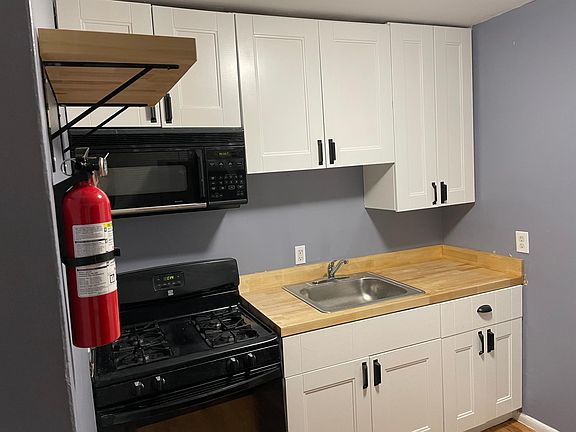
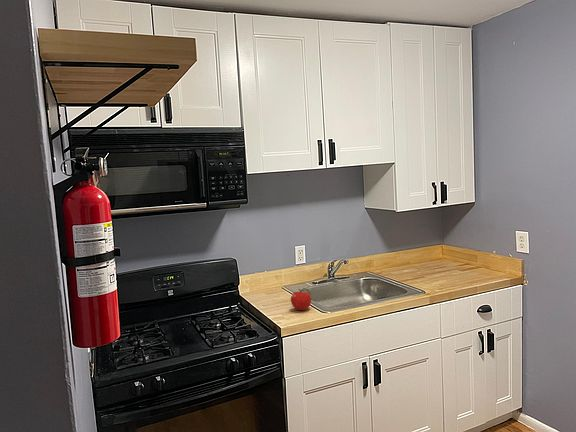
+ fruit [290,288,312,311]
